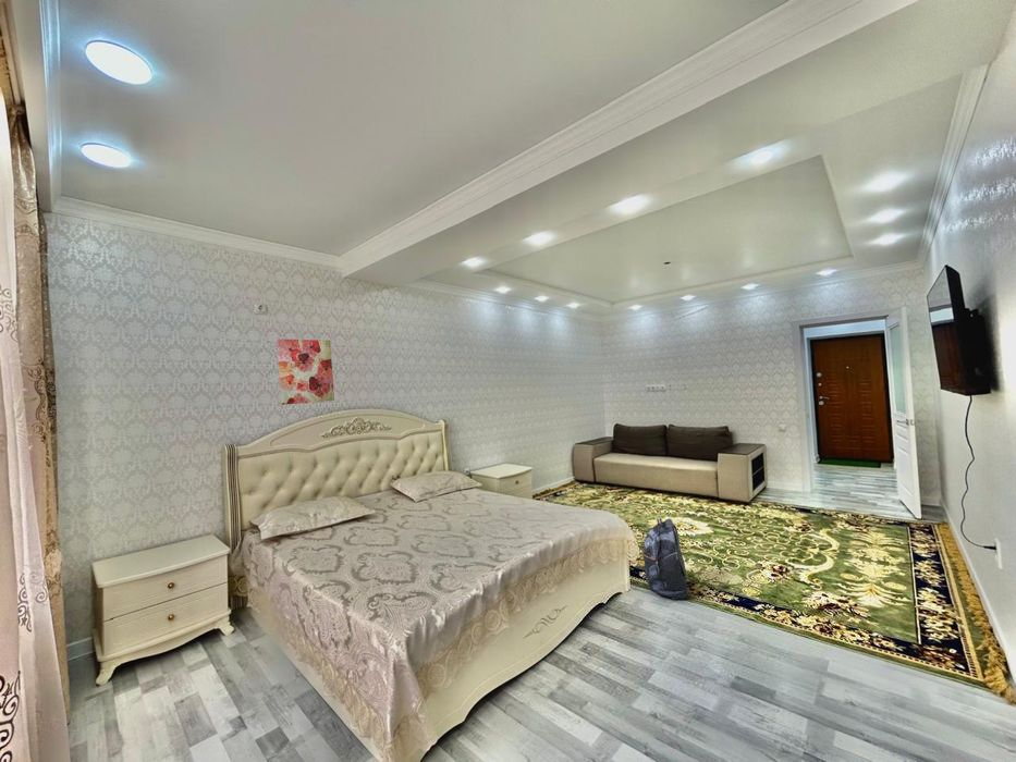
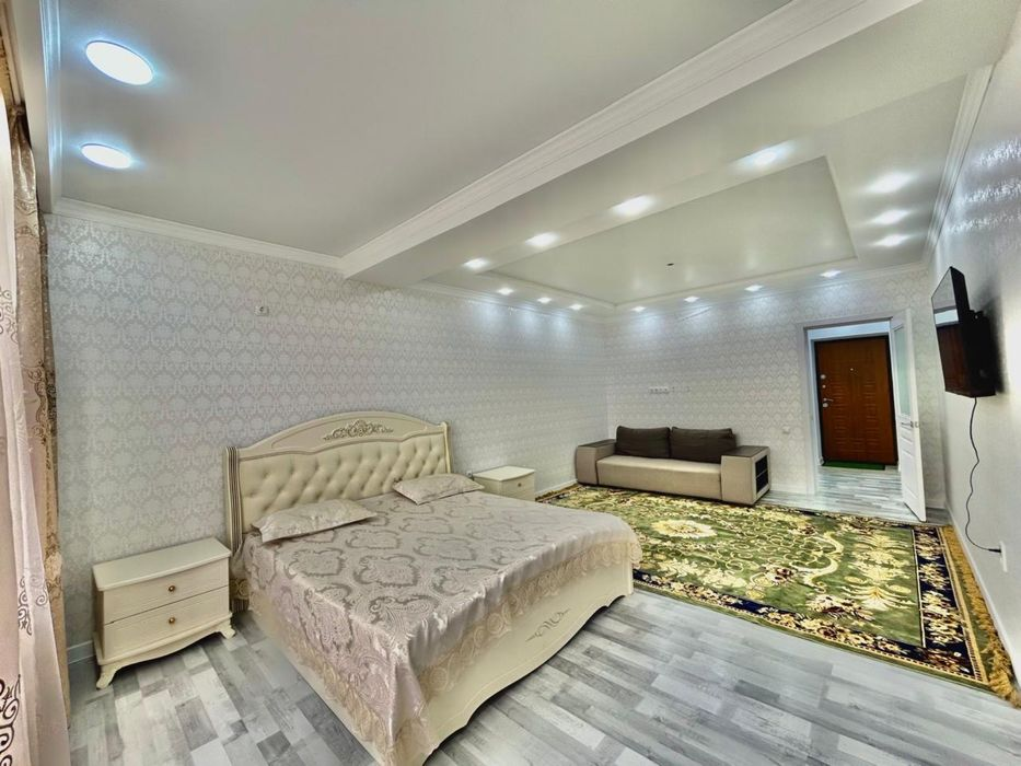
- backpack [641,517,689,601]
- wall art [276,337,335,406]
